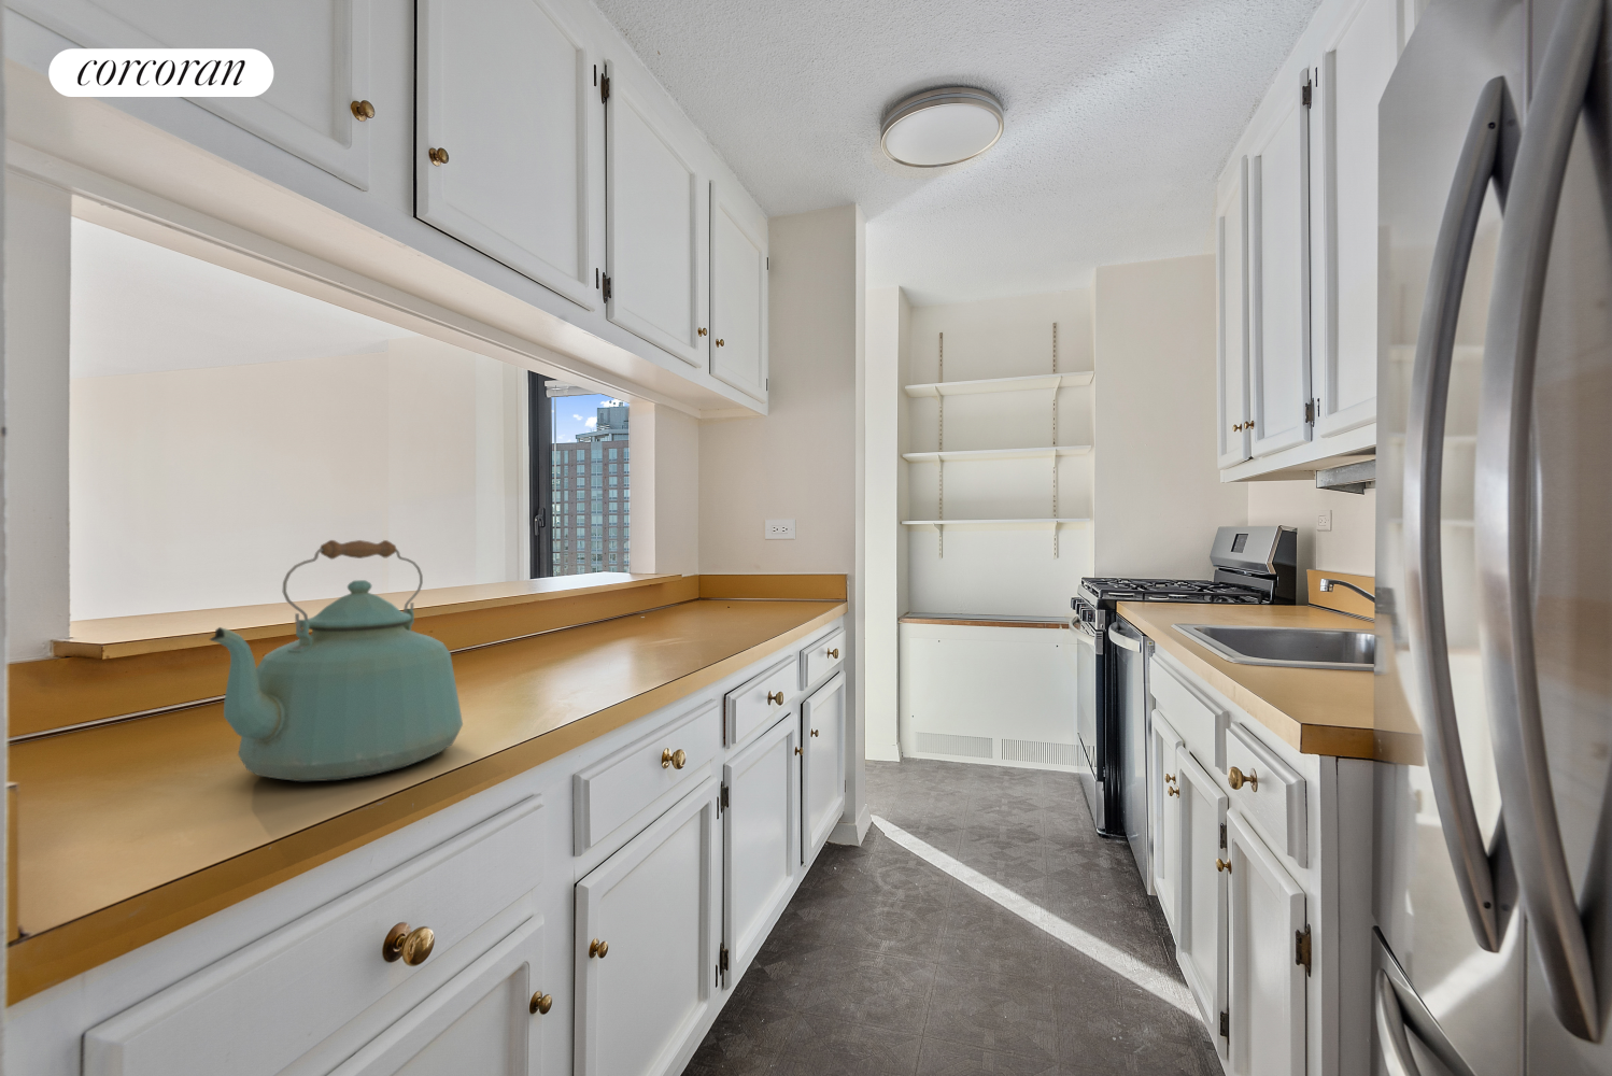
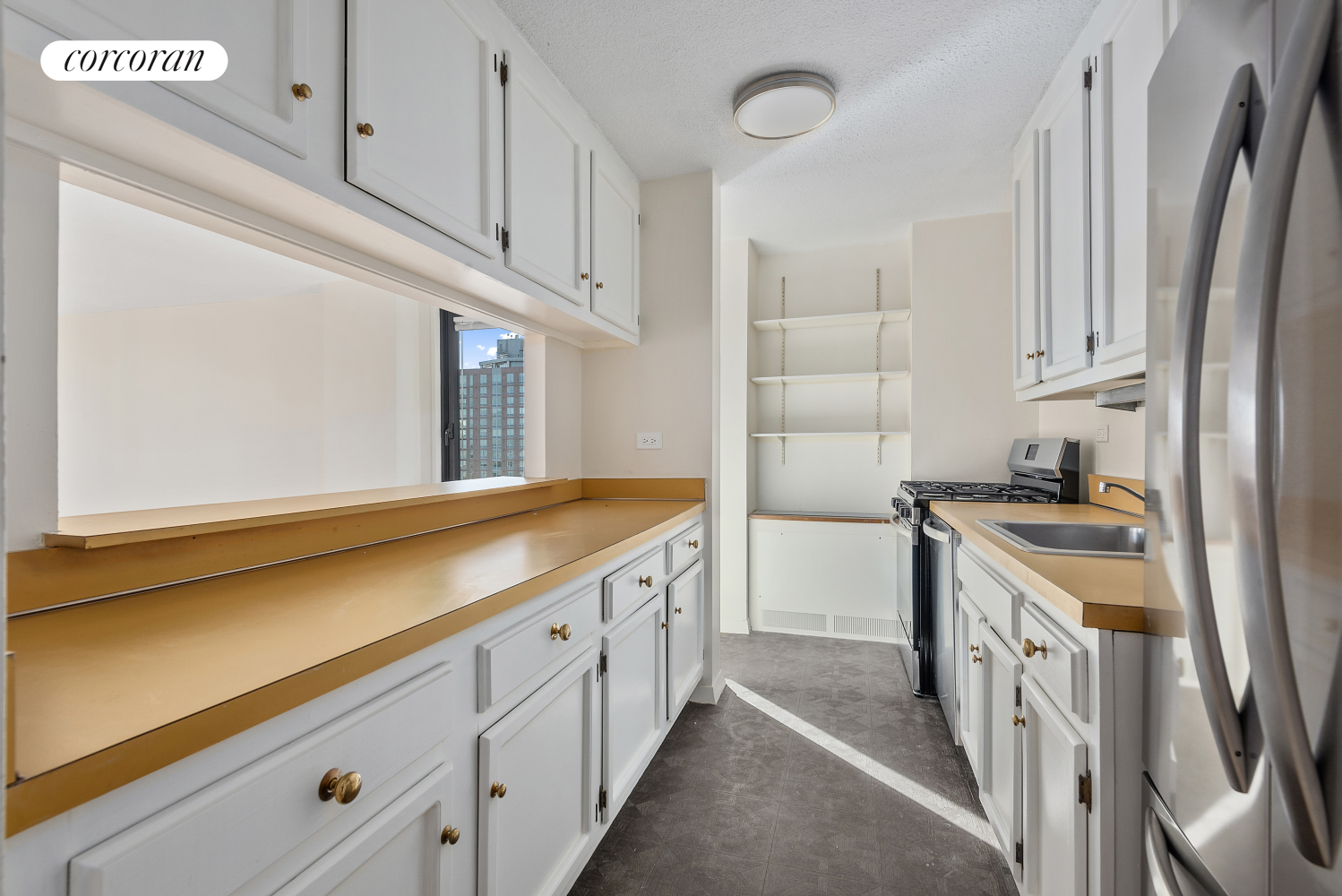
- kettle [209,539,464,782]
